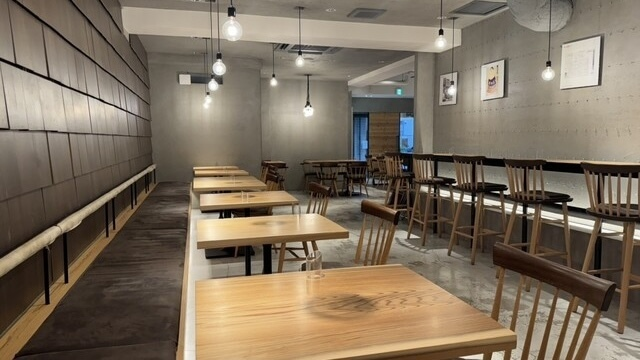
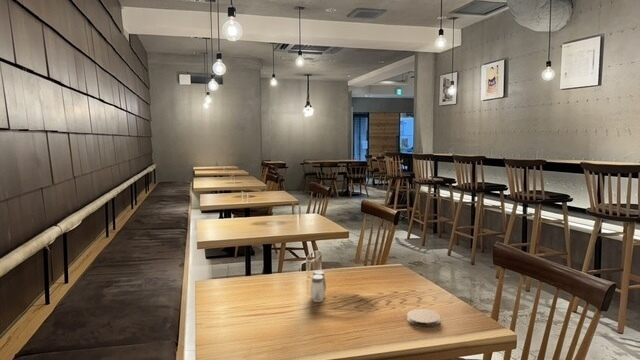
+ coaster [406,308,441,328]
+ salt and pepper shaker [309,270,327,303]
